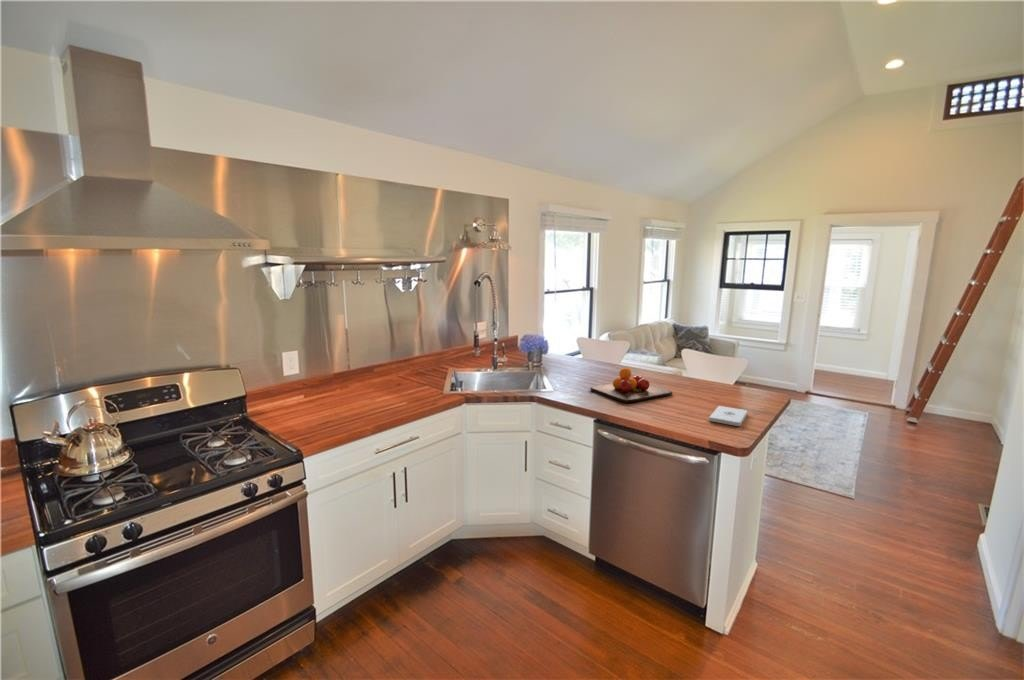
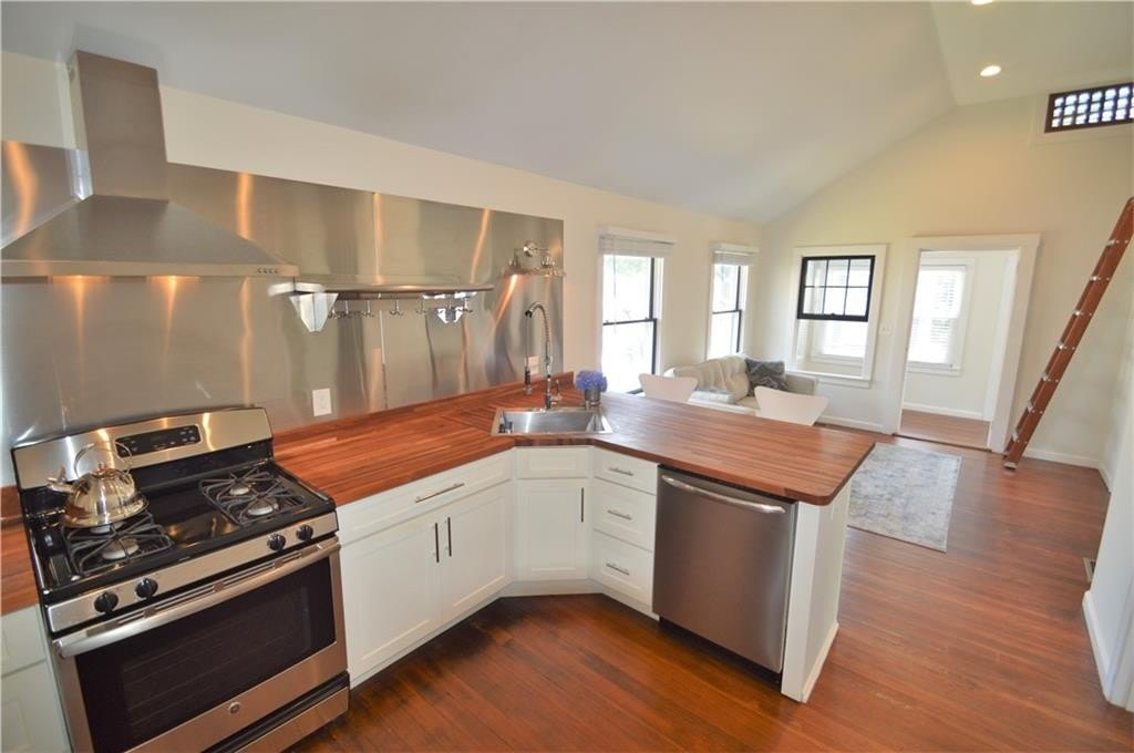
- notepad [708,405,748,427]
- chopping board [589,367,673,404]
